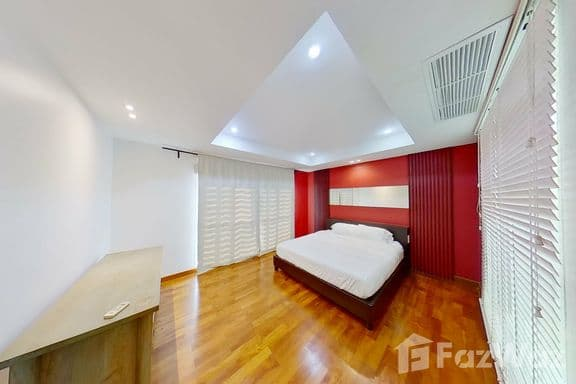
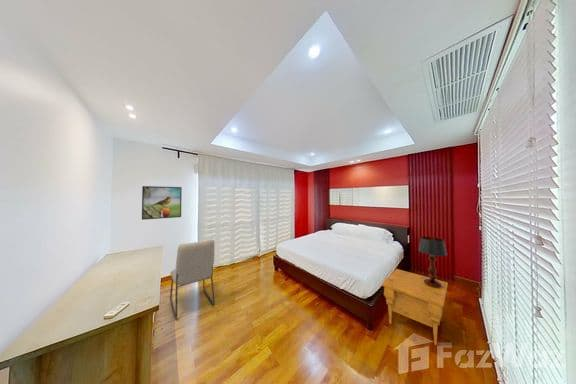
+ table lamp [417,236,448,288]
+ nightstand [381,268,449,346]
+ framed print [141,185,183,221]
+ chair [169,238,216,320]
